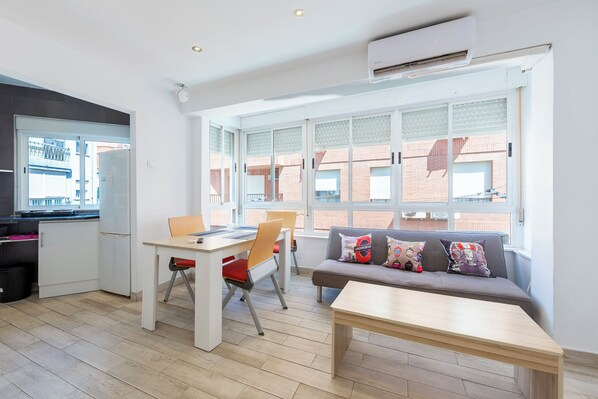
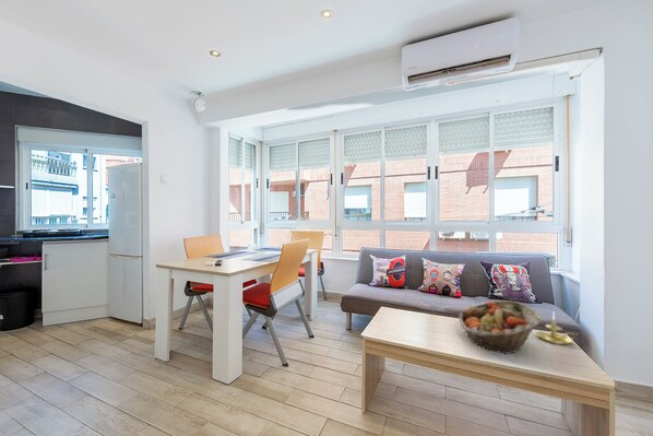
+ fruit basket [458,299,543,355]
+ candle holder [535,311,578,345]
